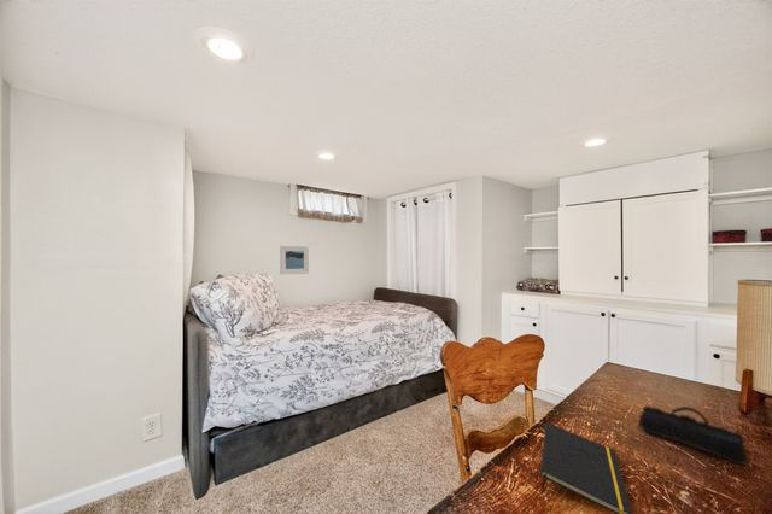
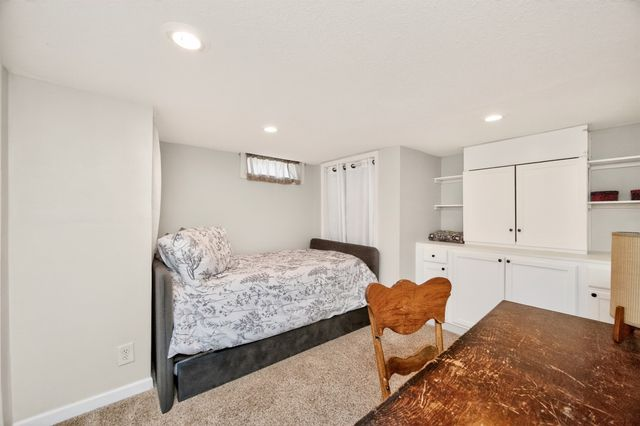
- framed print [279,245,310,275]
- pencil case [637,404,749,466]
- notepad [539,421,633,514]
